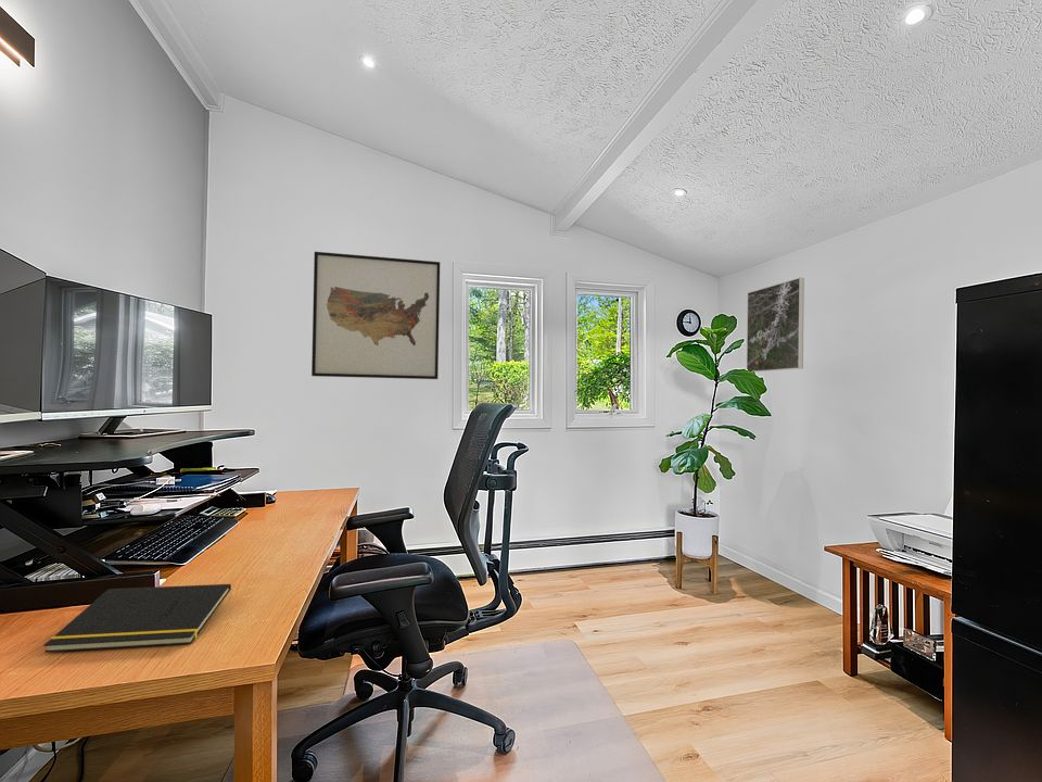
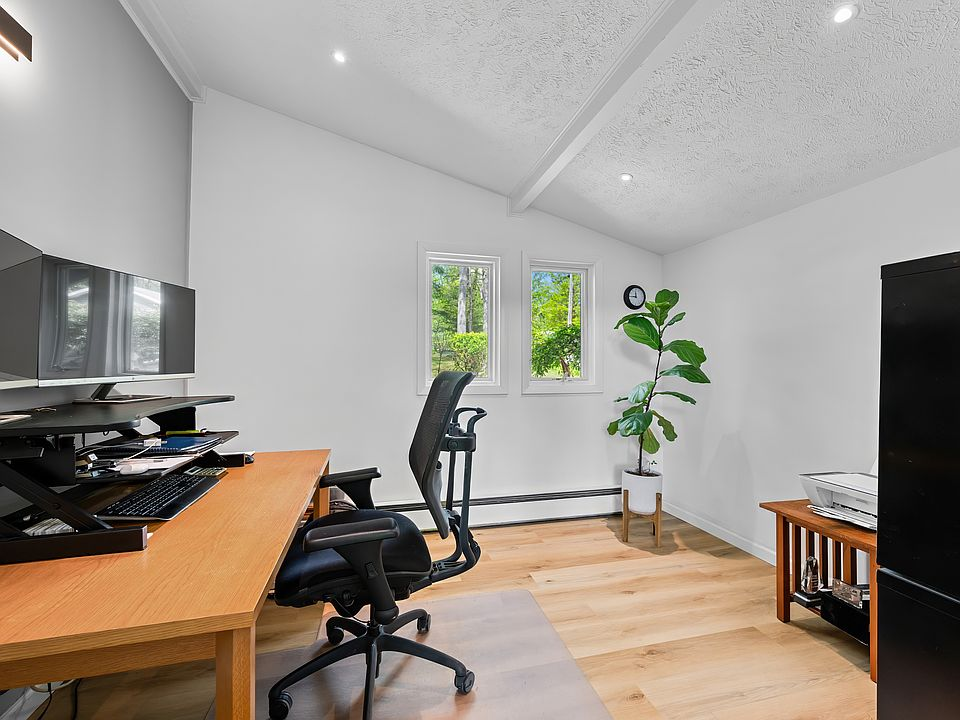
- wall art [310,251,441,380]
- notepad [42,583,232,654]
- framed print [746,277,805,373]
